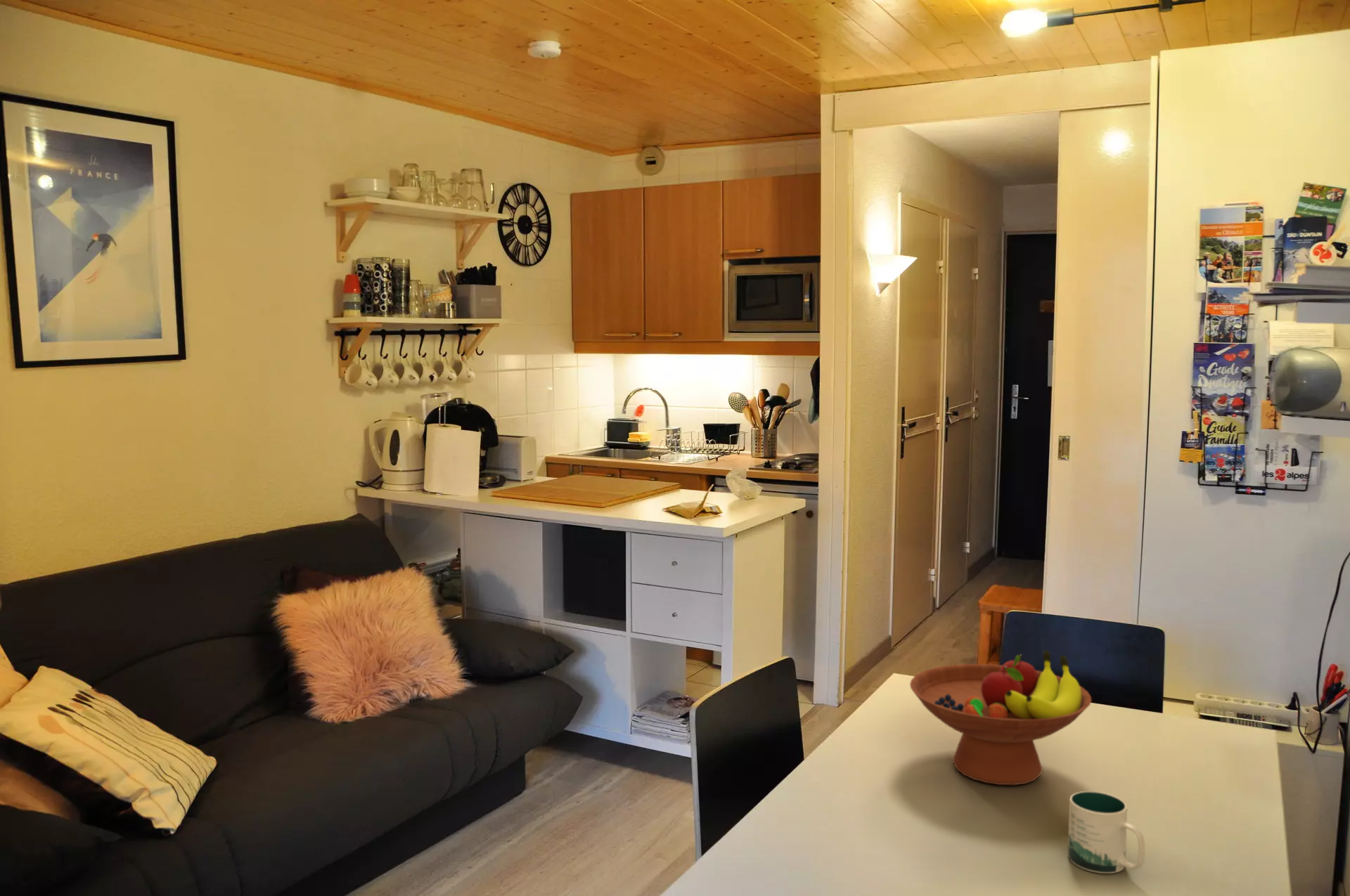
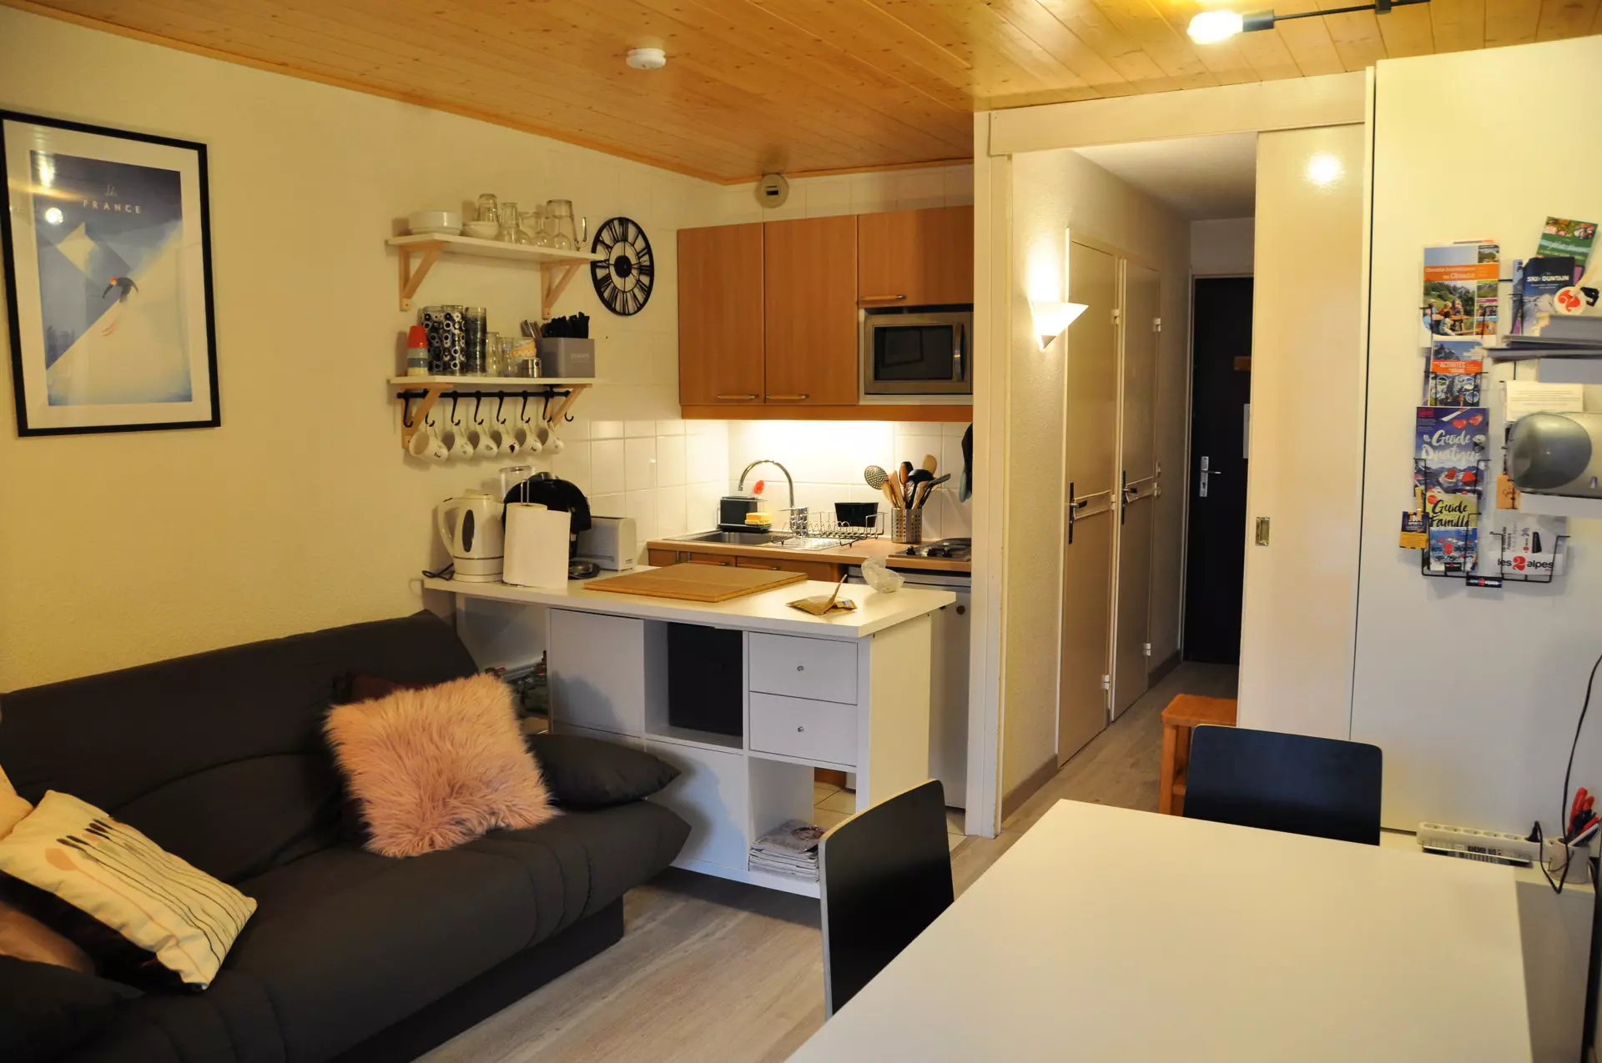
- fruit bowl [909,649,1092,786]
- mug [1067,791,1146,874]
